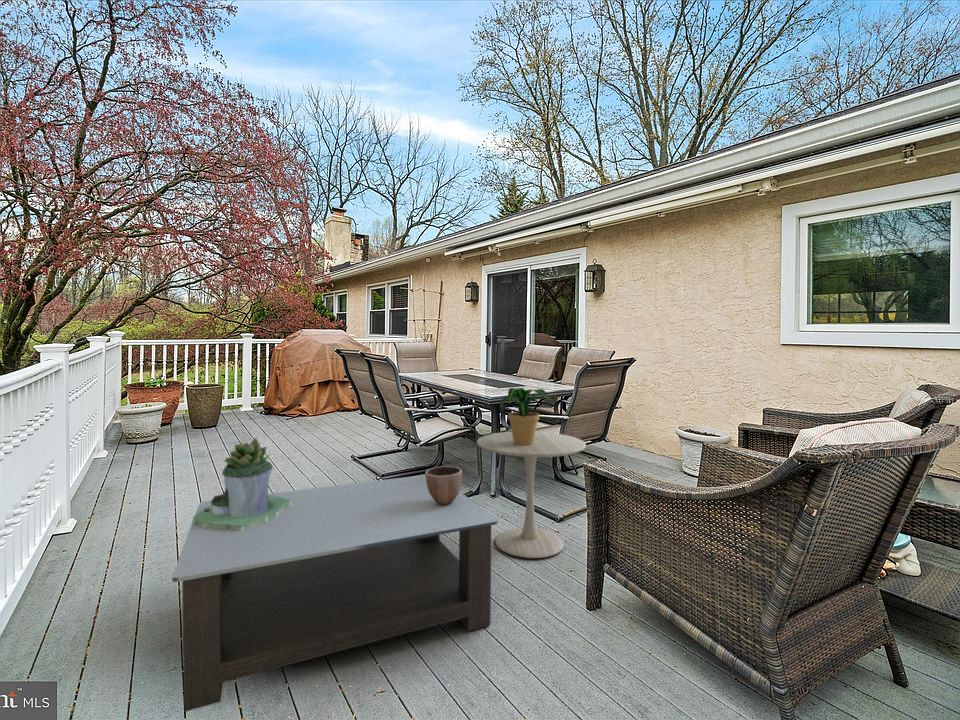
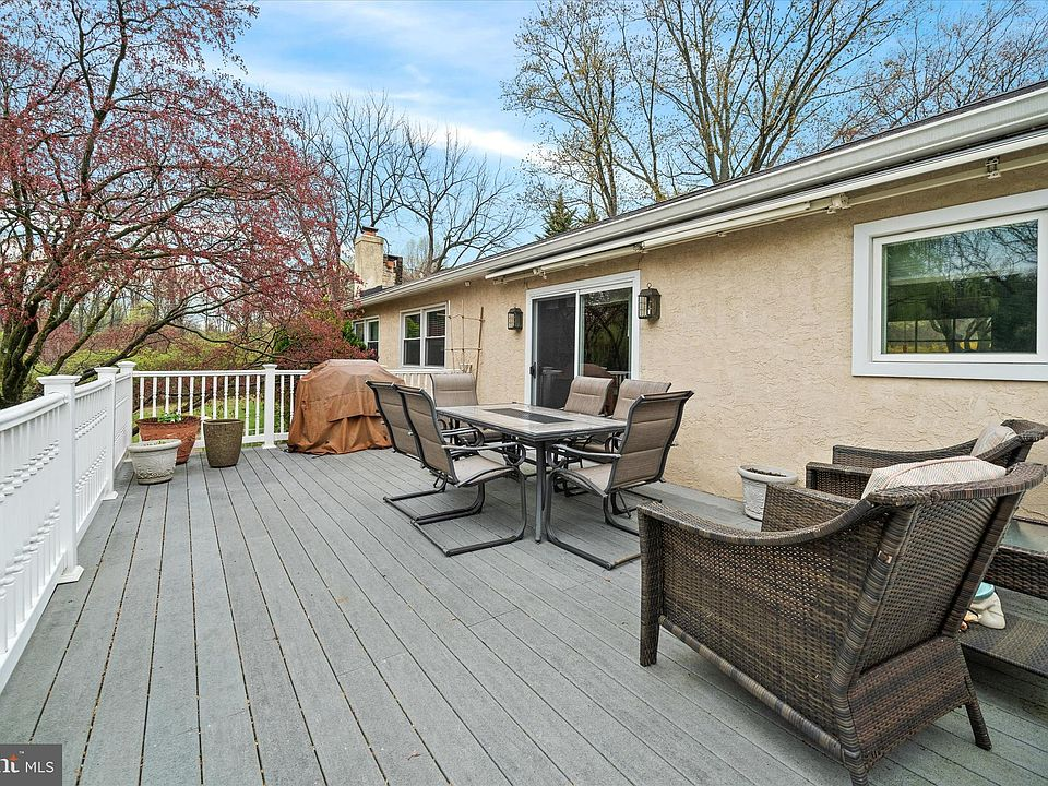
- coffee table [171,474,499,713]
- decorative bowl [425,465,463,505]
- succulent planter [191,437,292,531]
- side table [476,431,587,559]
- potted plant [499,387,552,445]
